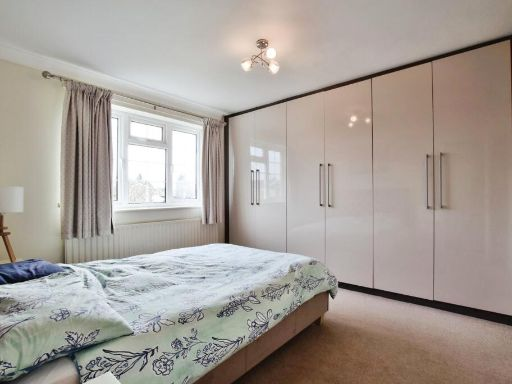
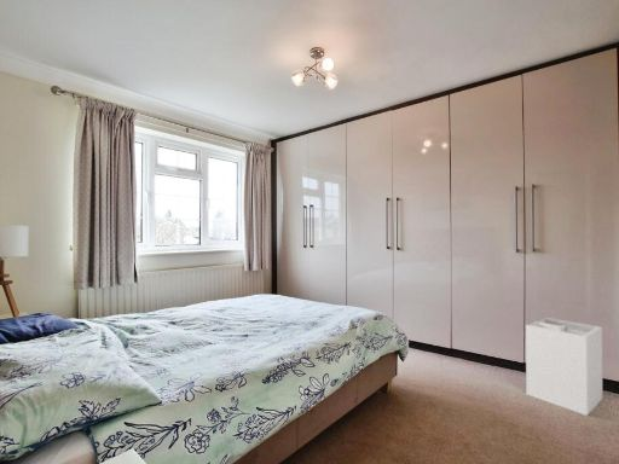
+ laundry hamper [525,317,603,417]
